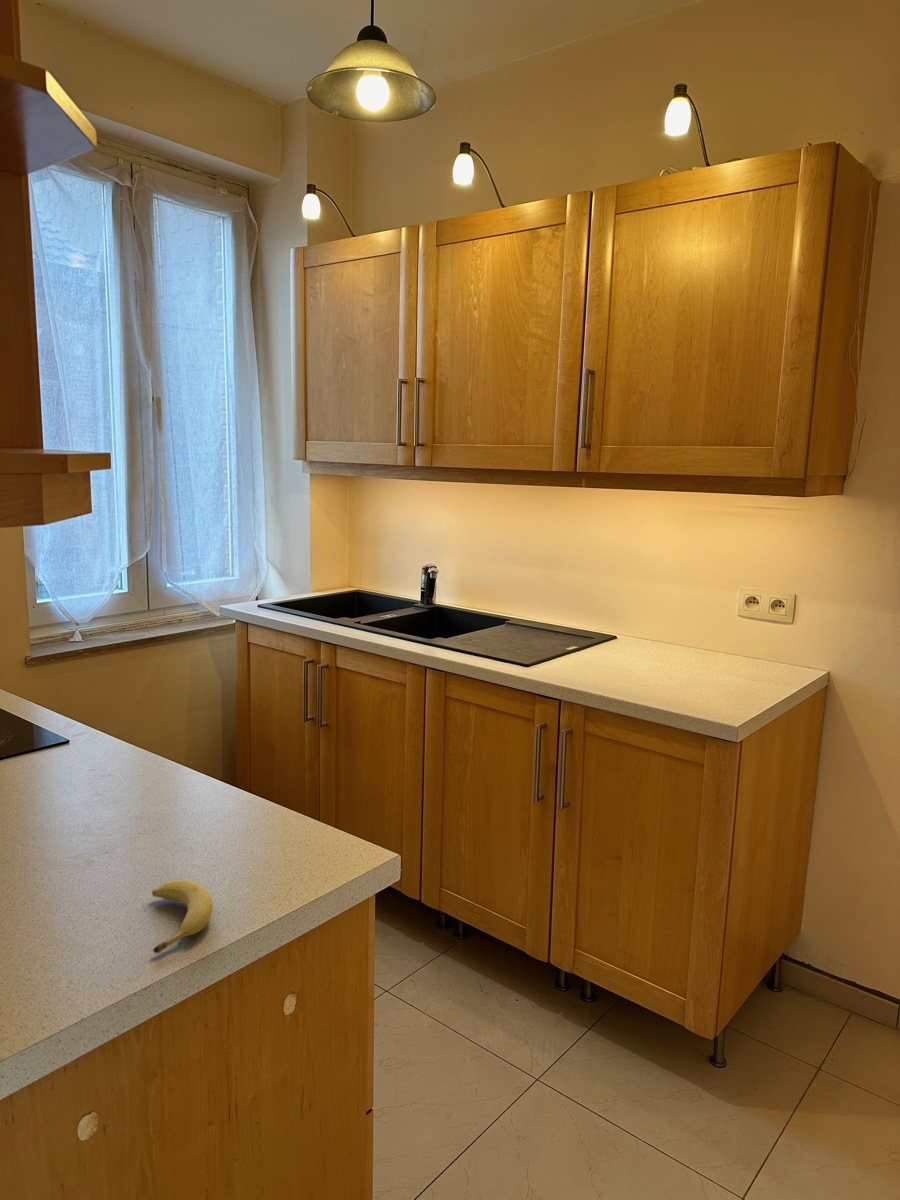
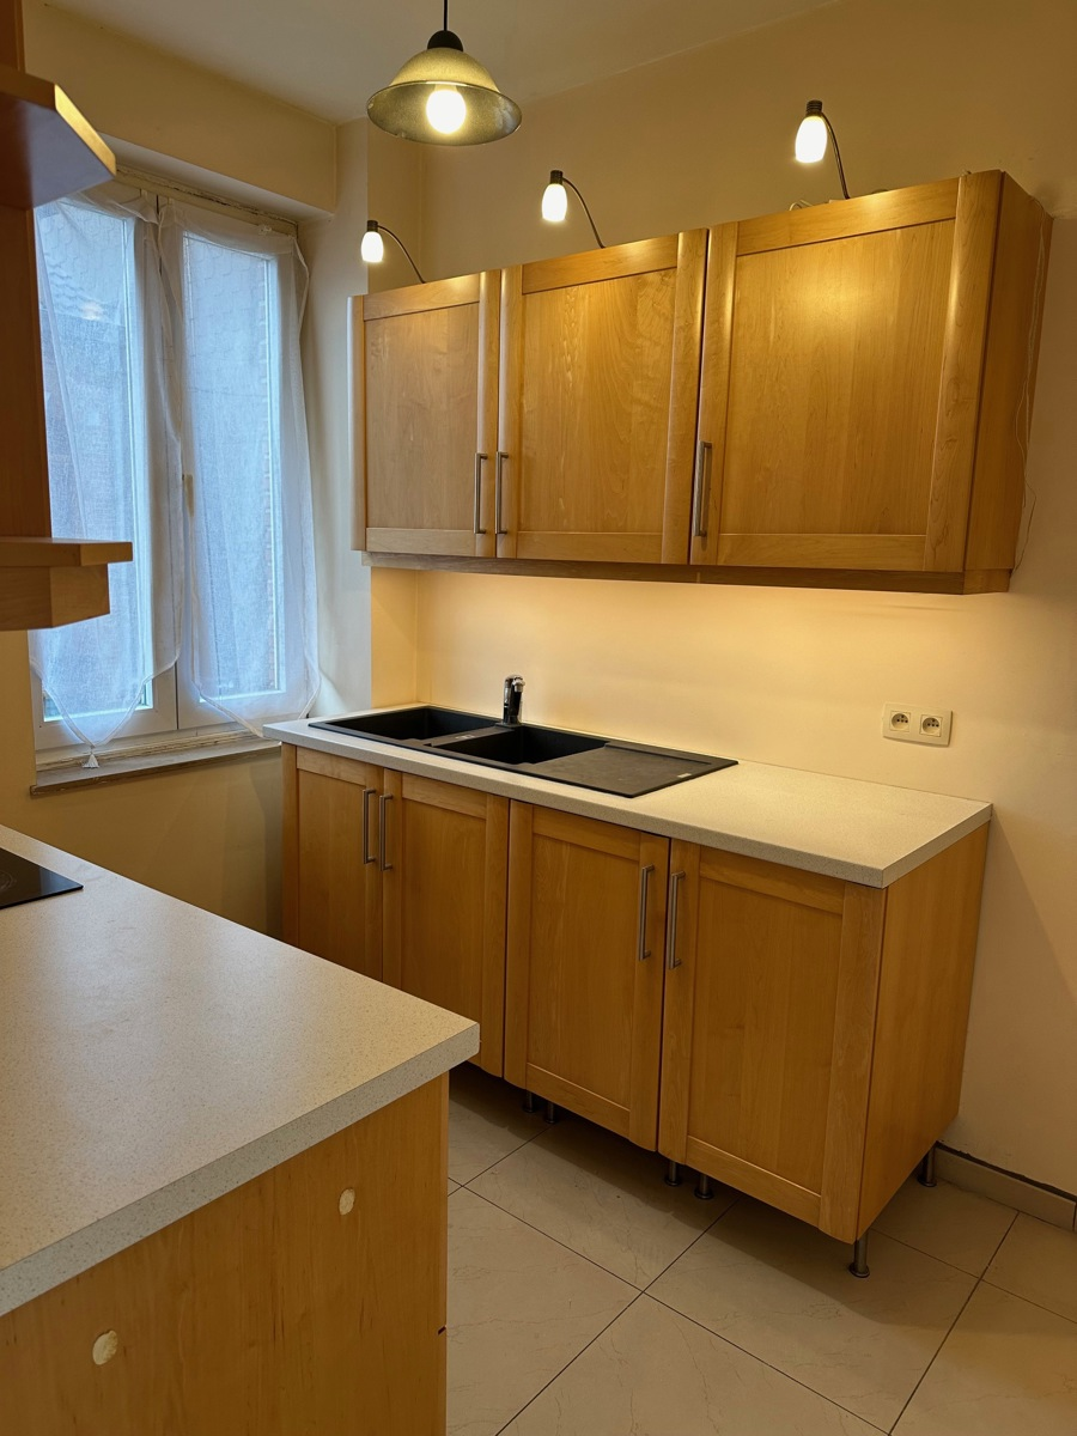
- fruit [151,879,214,954]
